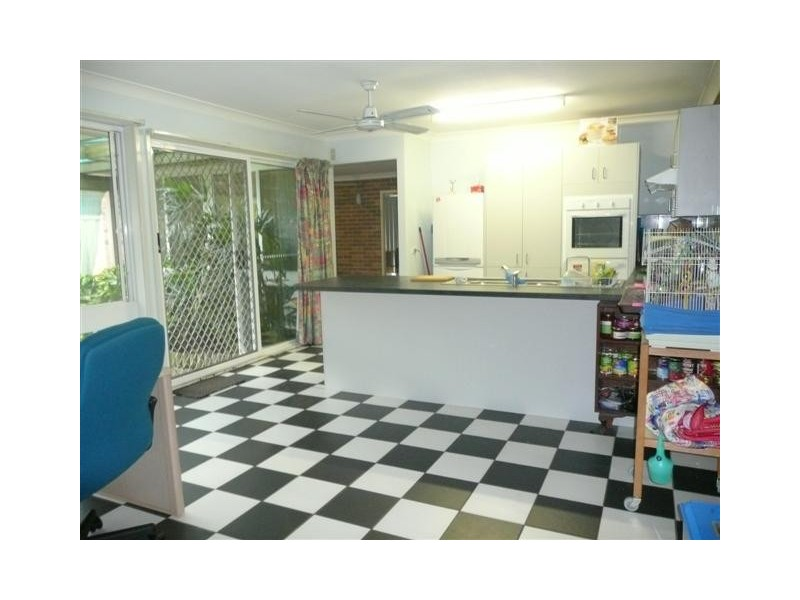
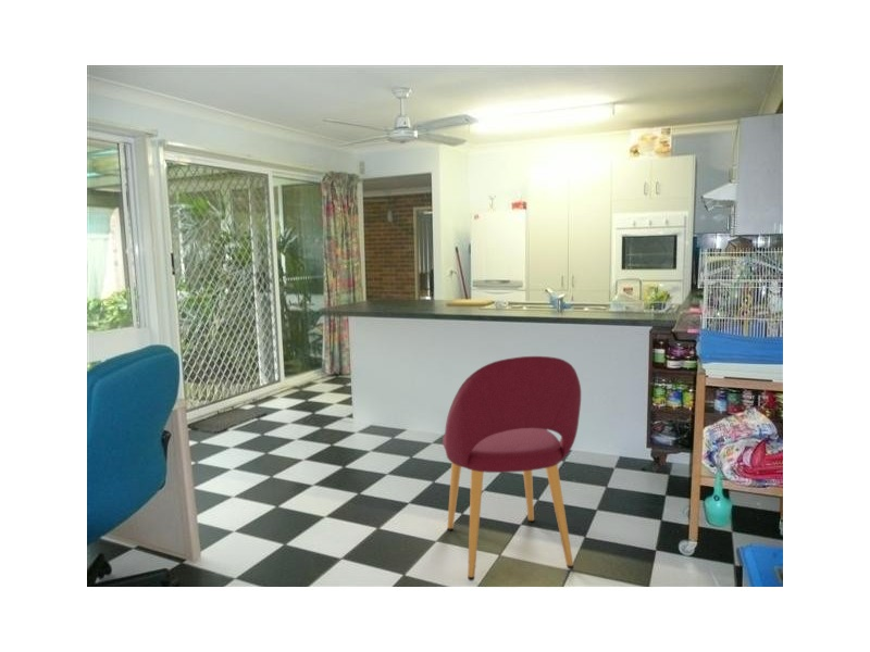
+ dining chair [442,355,582,582]
